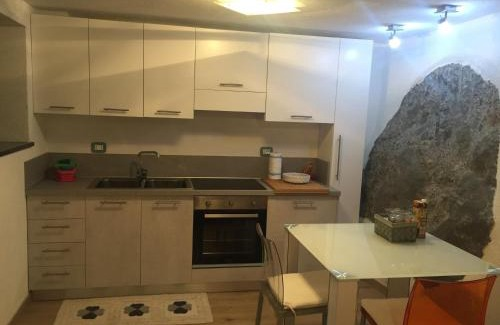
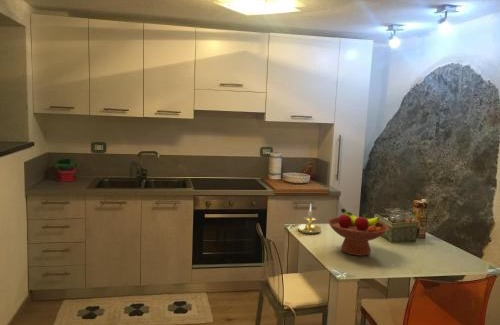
+ candle holder [297,203,322,235]
+ fruit bowl [327,207,390,257]
